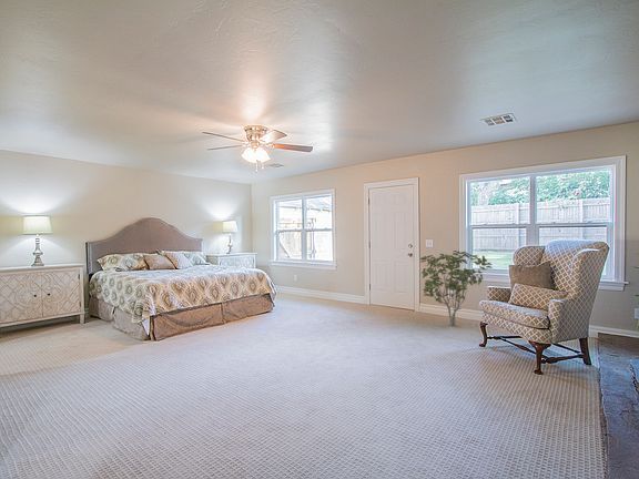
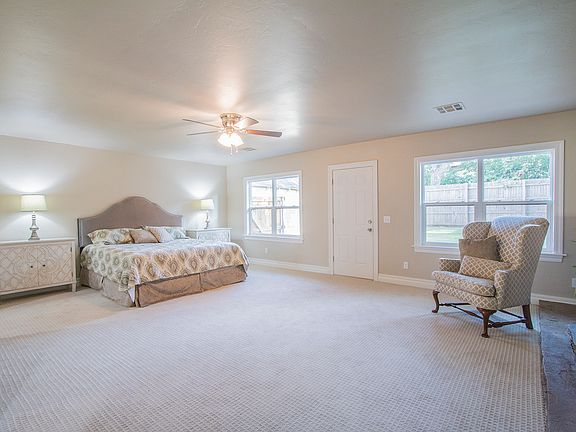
- shrub [419,249,494,327]
